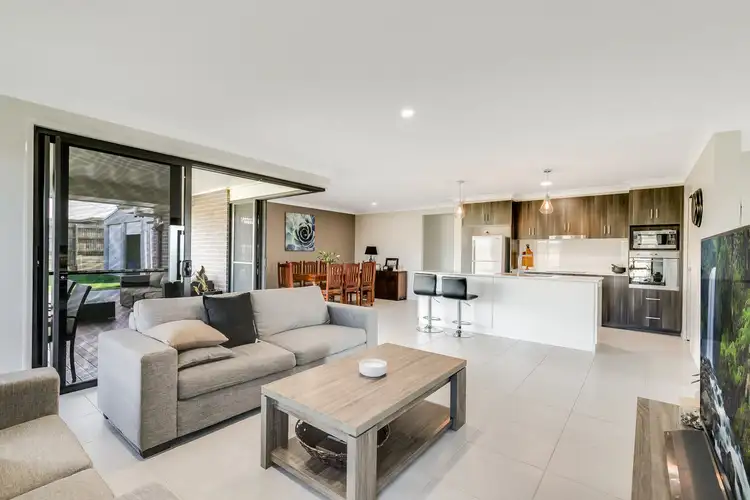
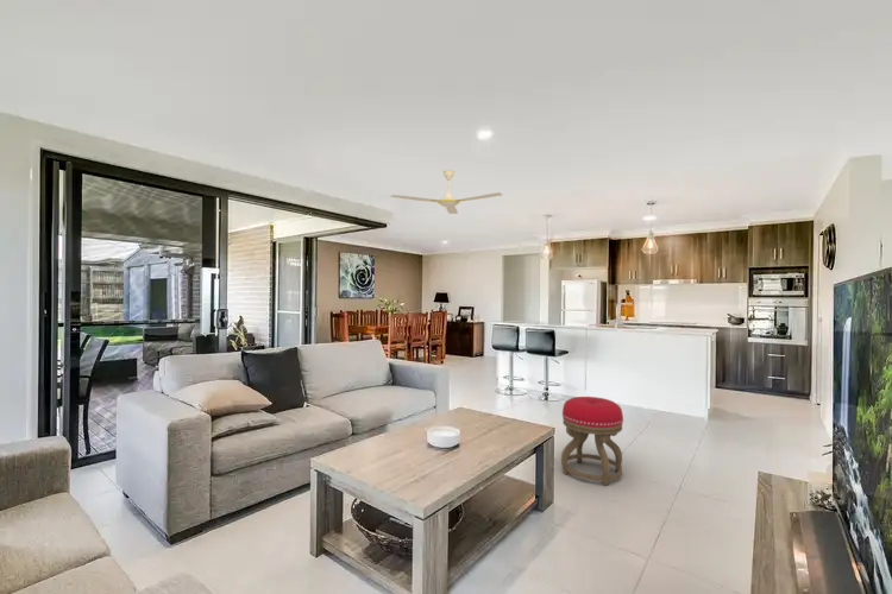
+ ceiling fan [388,169,503,215]
+ stool [560,396,624,487]
